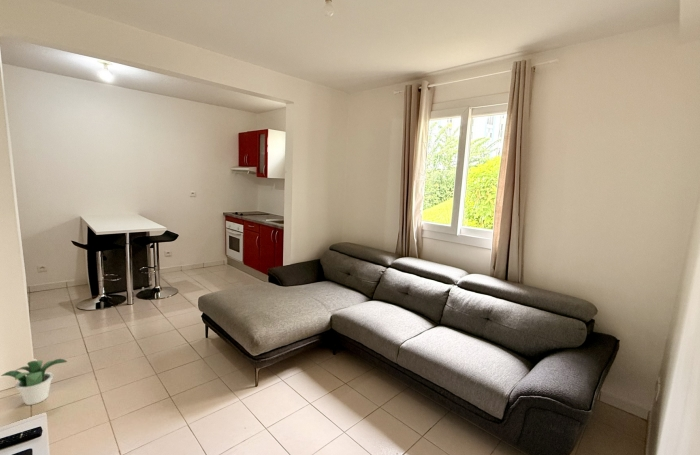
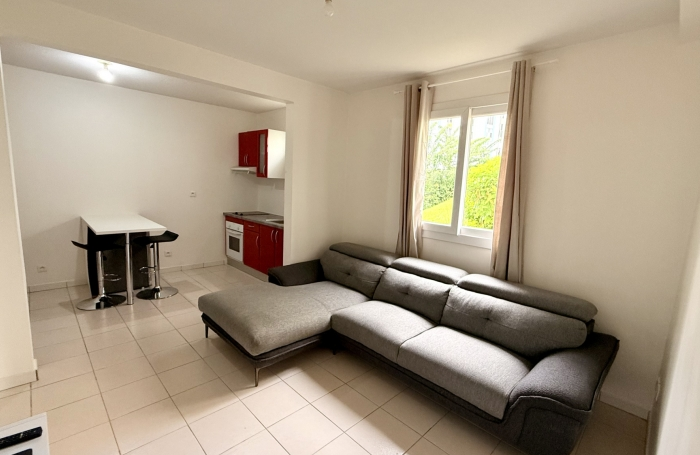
- potted plant [0,358,68,406]
